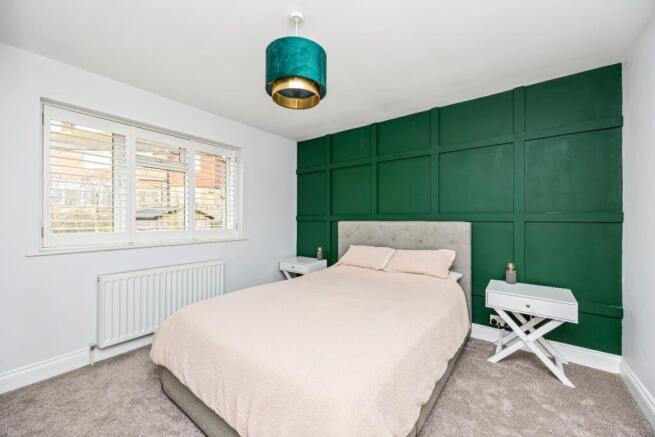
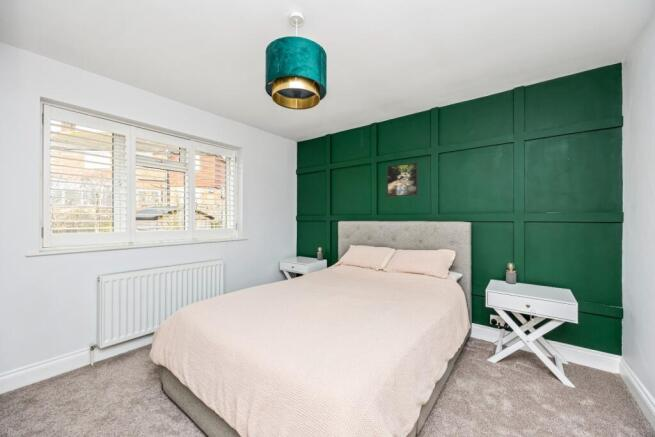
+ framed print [386,161,419,198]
